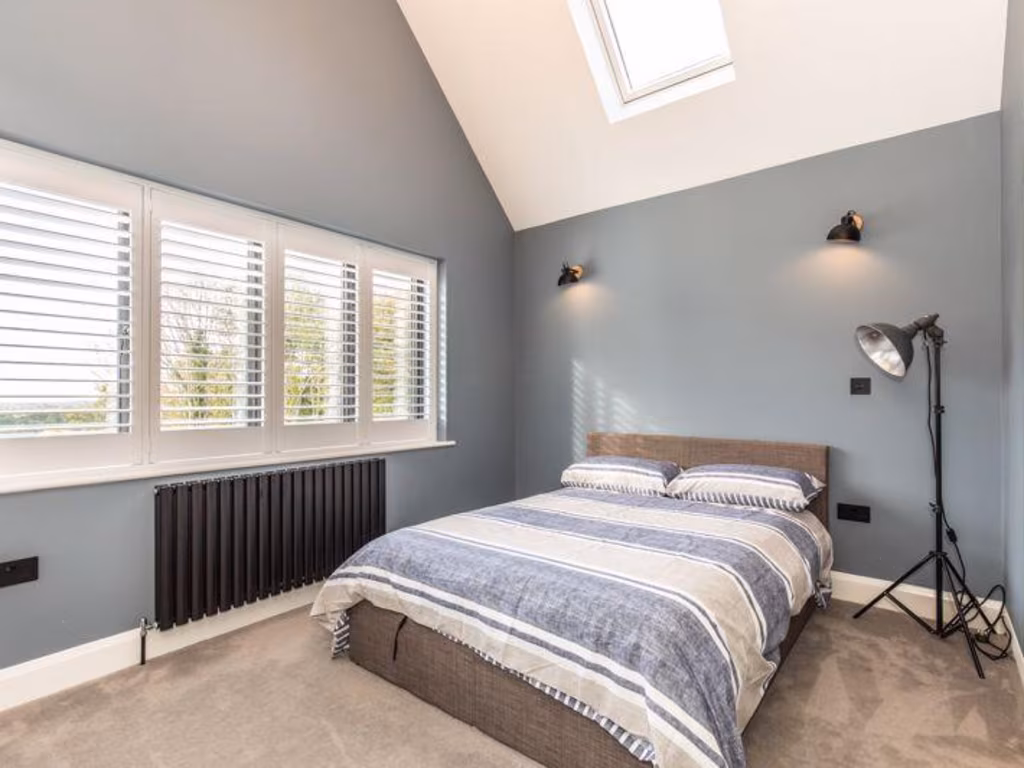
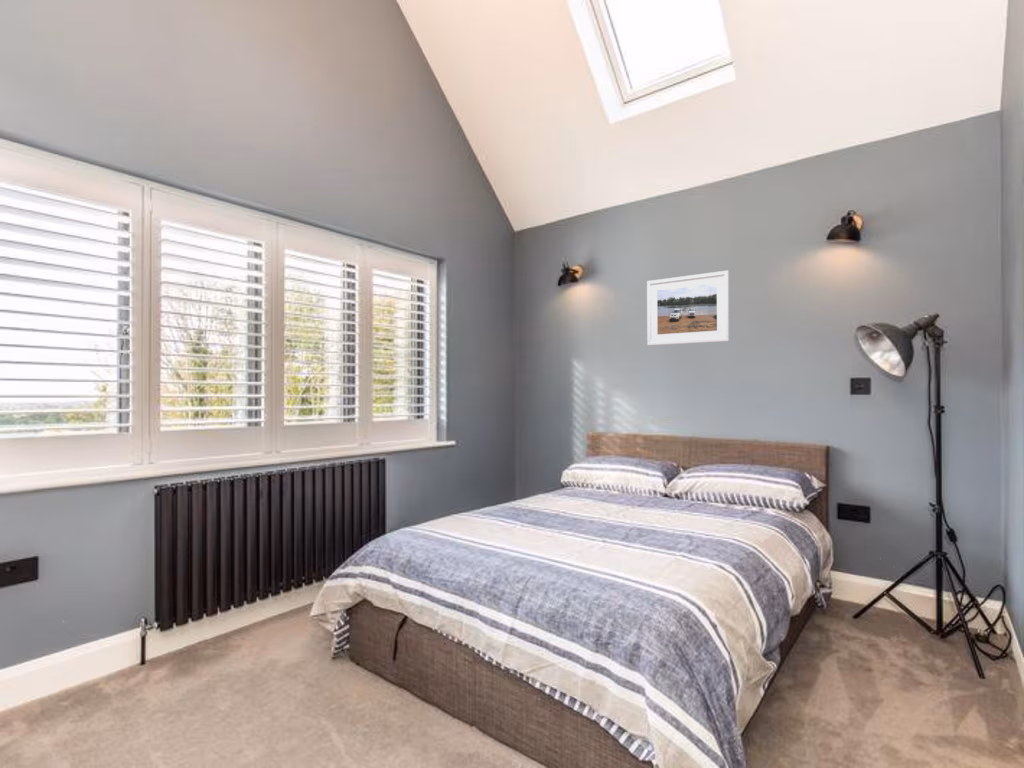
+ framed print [646,269,730,347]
